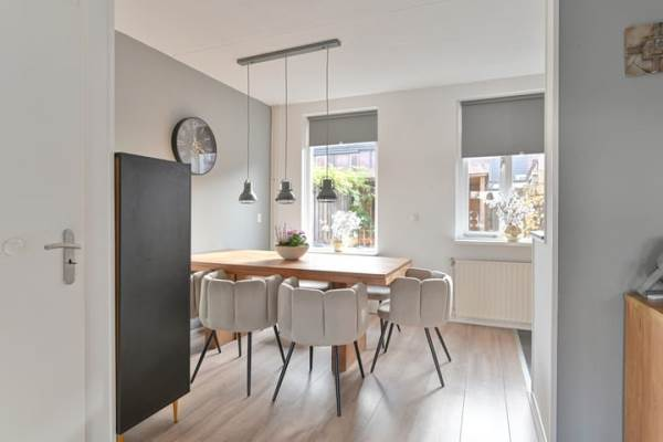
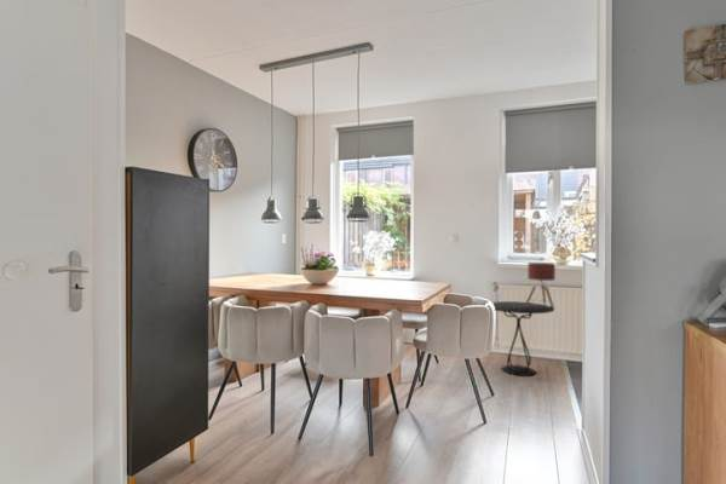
+ table lamp [513,261,557,310]
+ side table [491,300,555,378]
